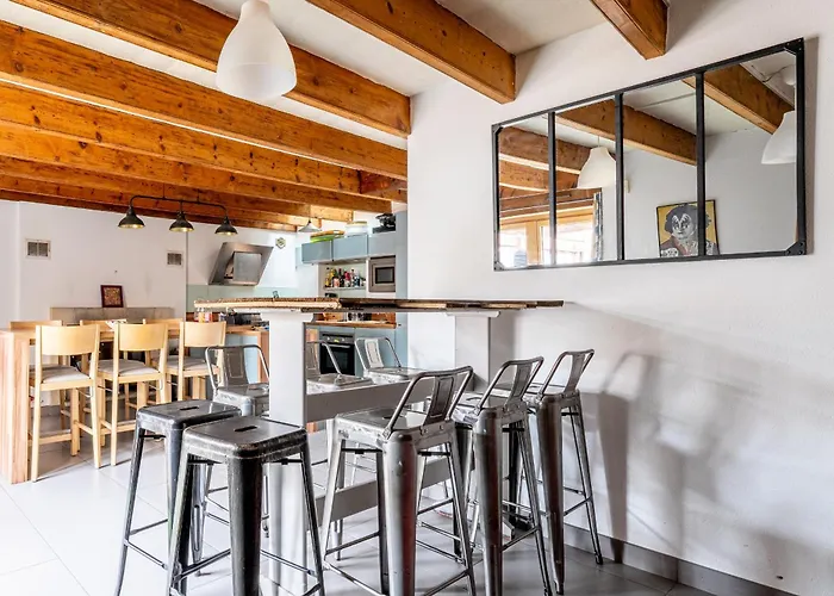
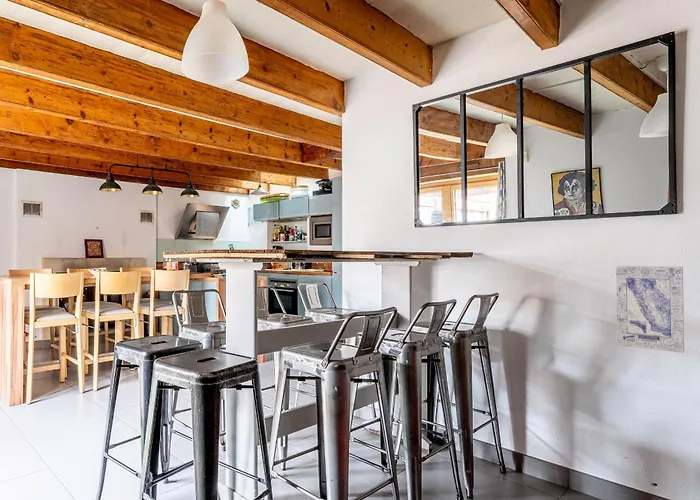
+ wall art [615,265,685,354]
